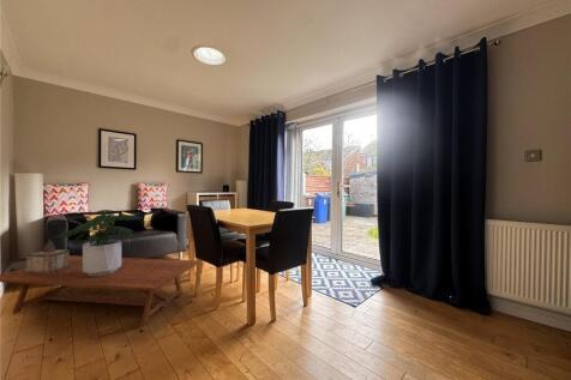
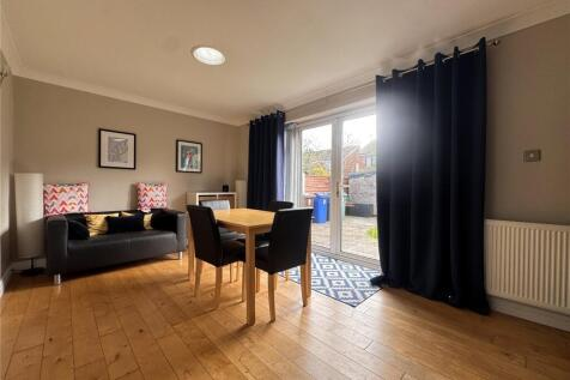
- coffee table [0,254,198,326]
- decorative box [25,239,71,272]
- potted plant [53,209,143,276]
